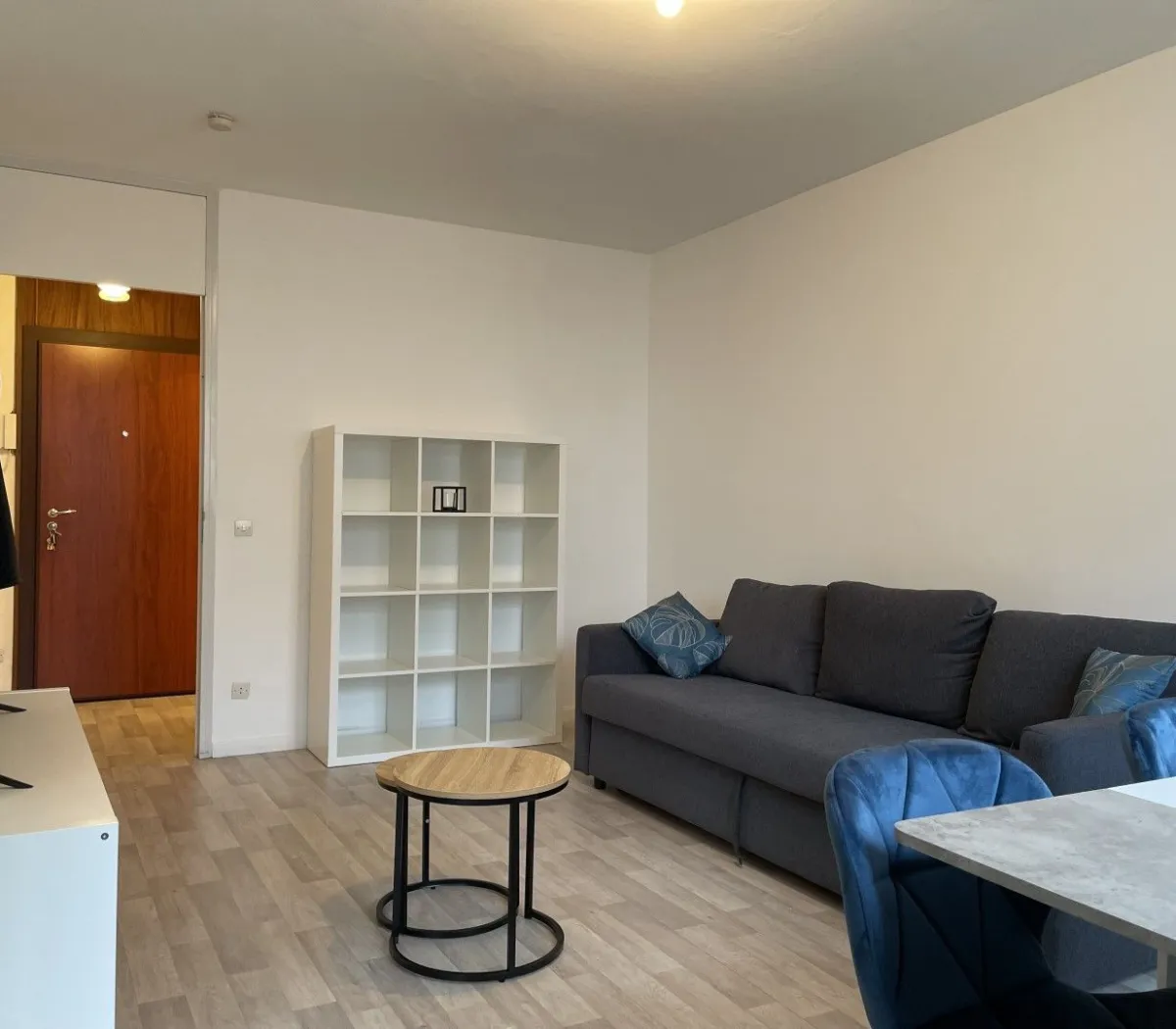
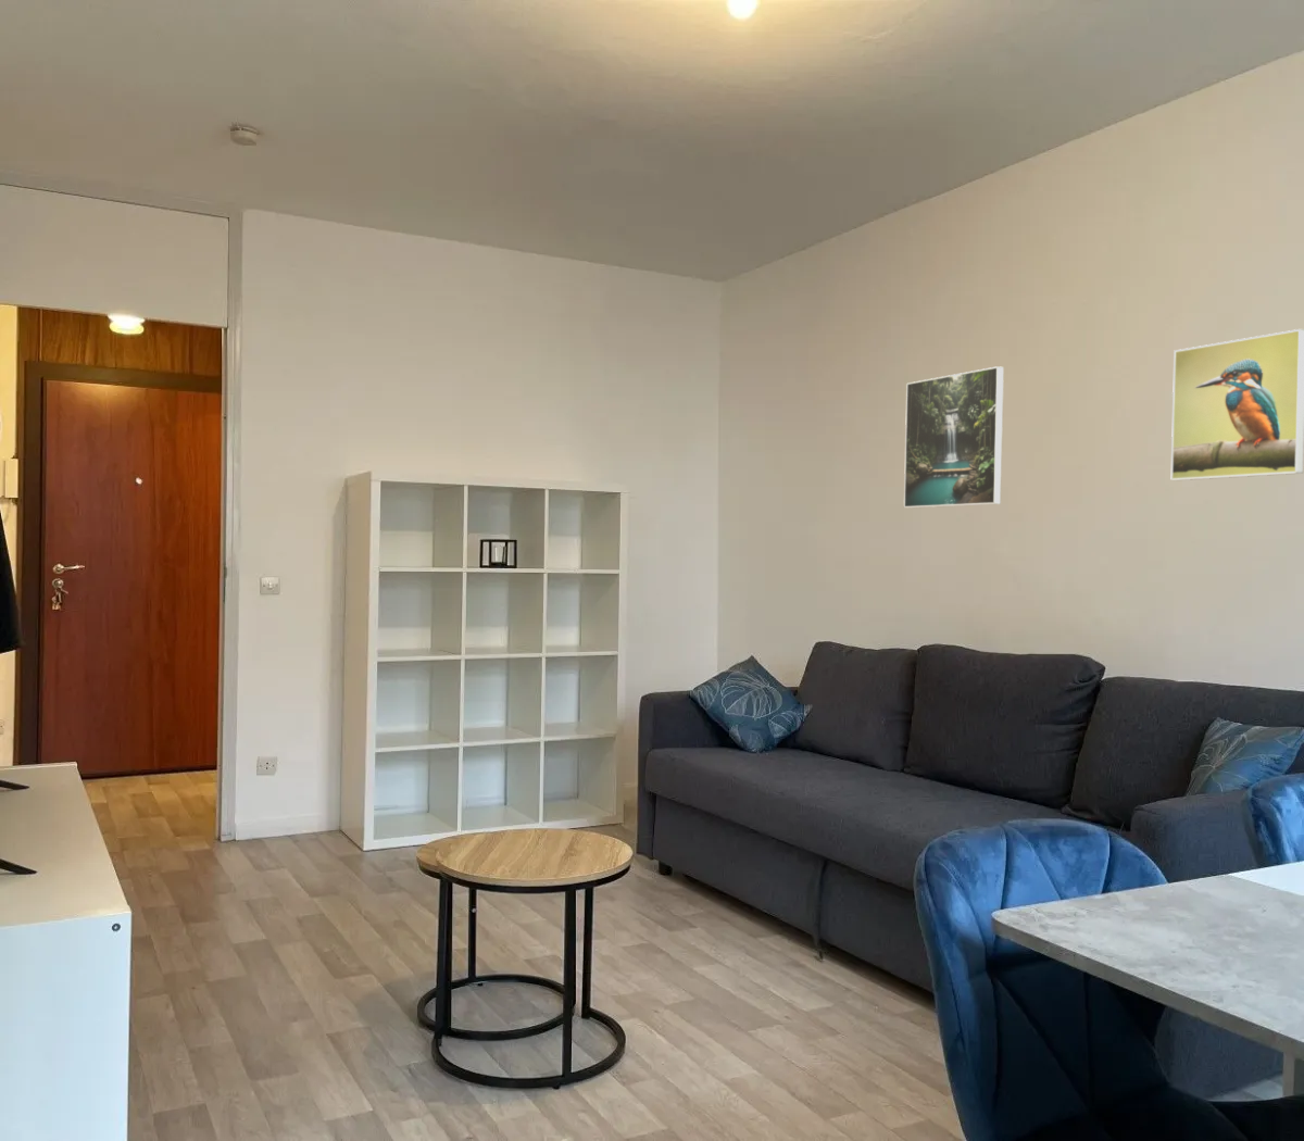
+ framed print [903,365,1006,509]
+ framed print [1170,328,1304,481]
